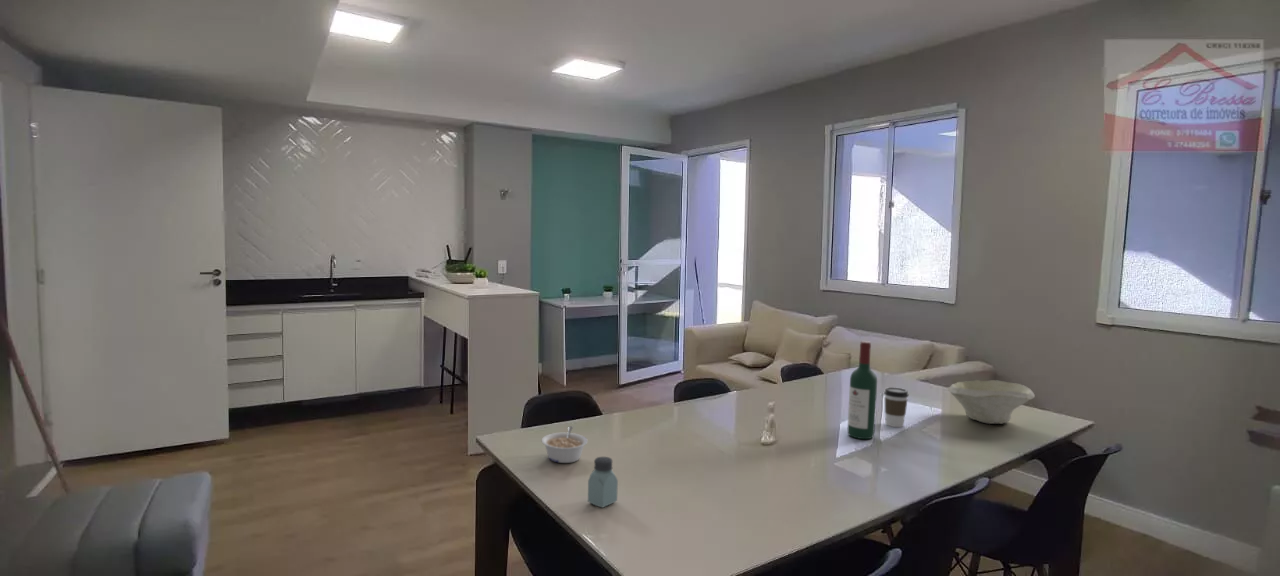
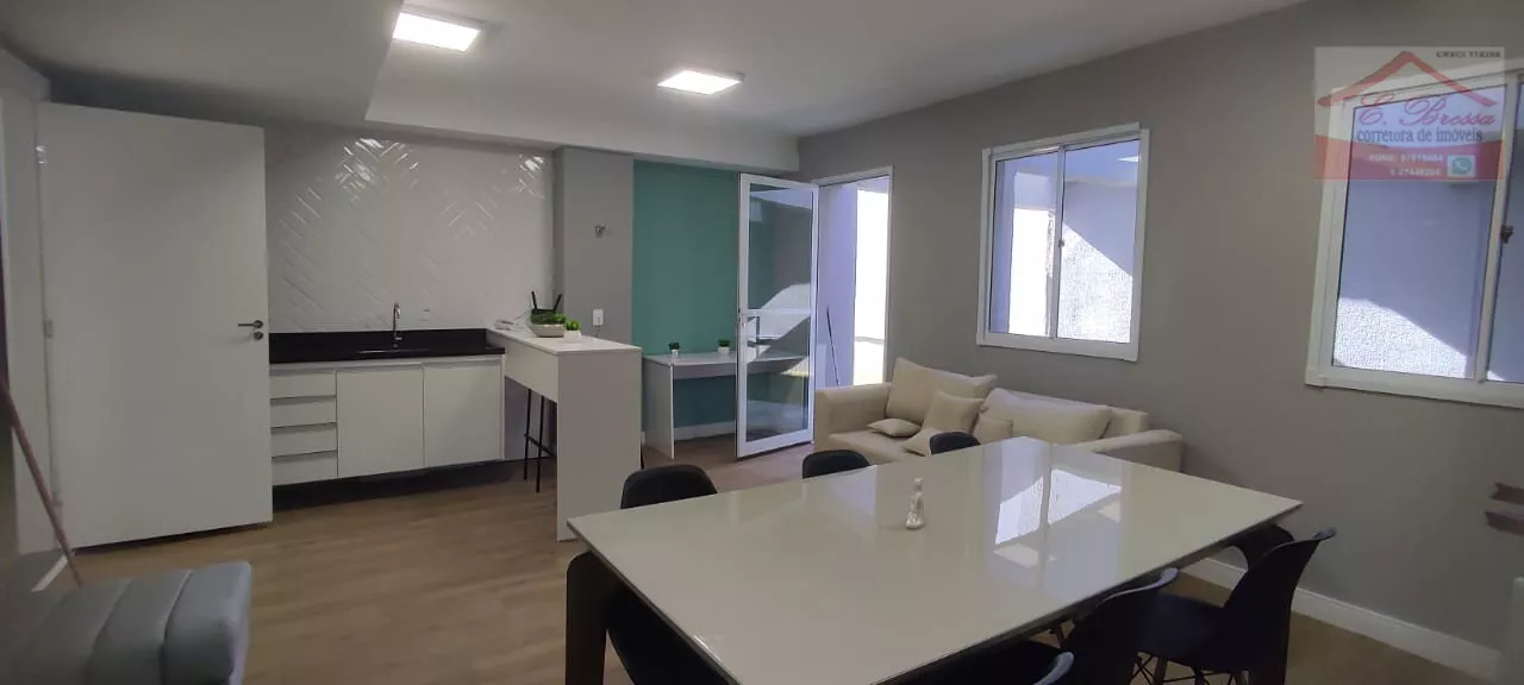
- coffee cup [883,386,909,428]
- wine bottle [847,340,878,440]
- bowl [946,379,1036,425]
- saltshaker [587,456,619,509]
- legume [541,425,589,464]
